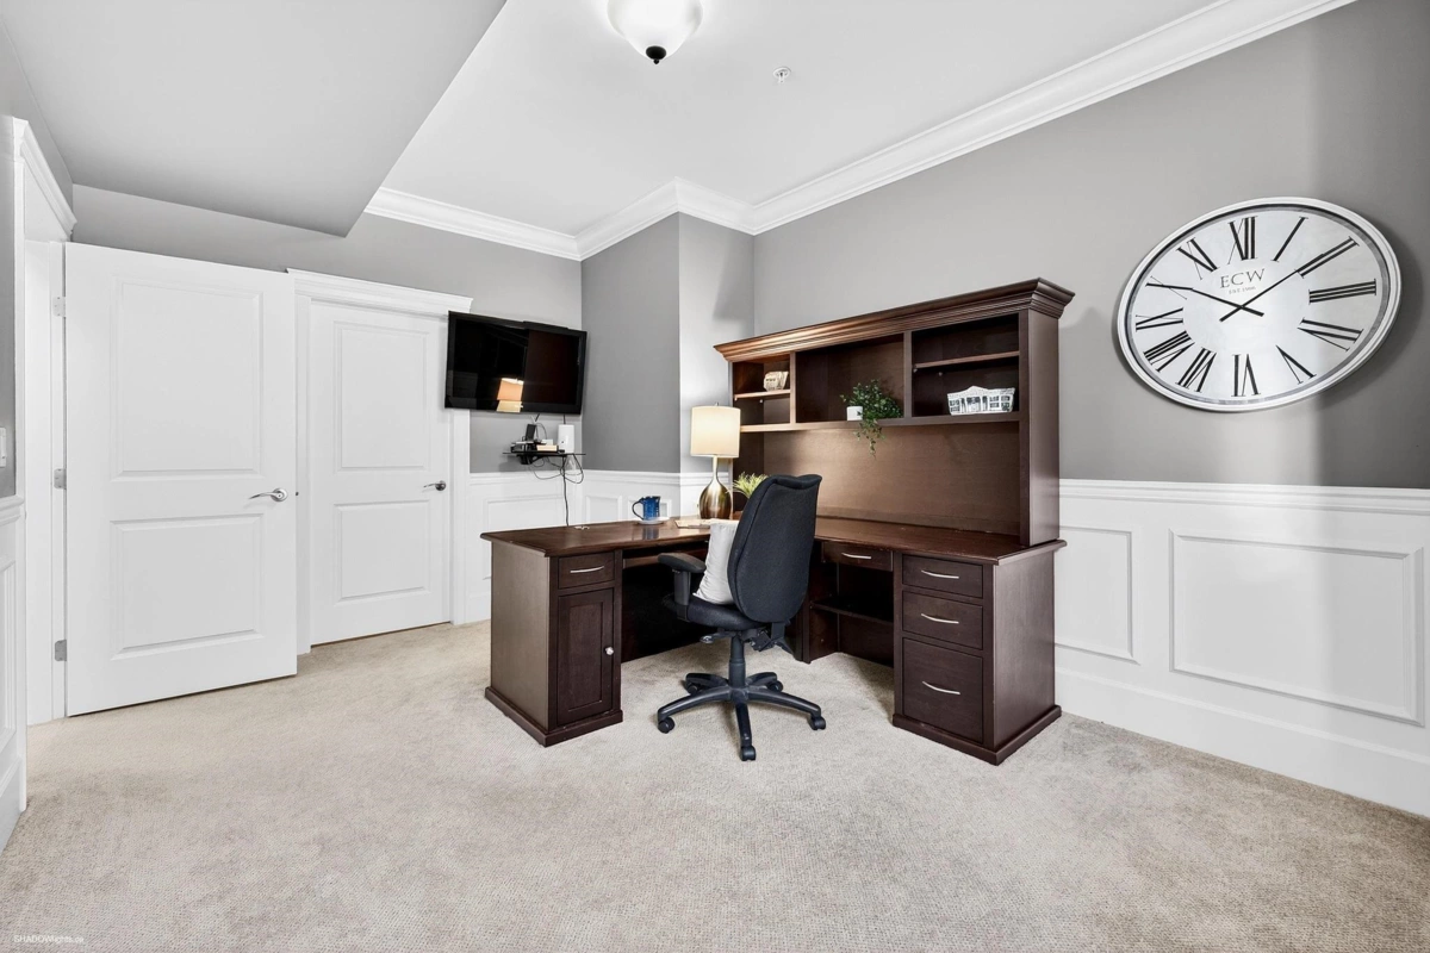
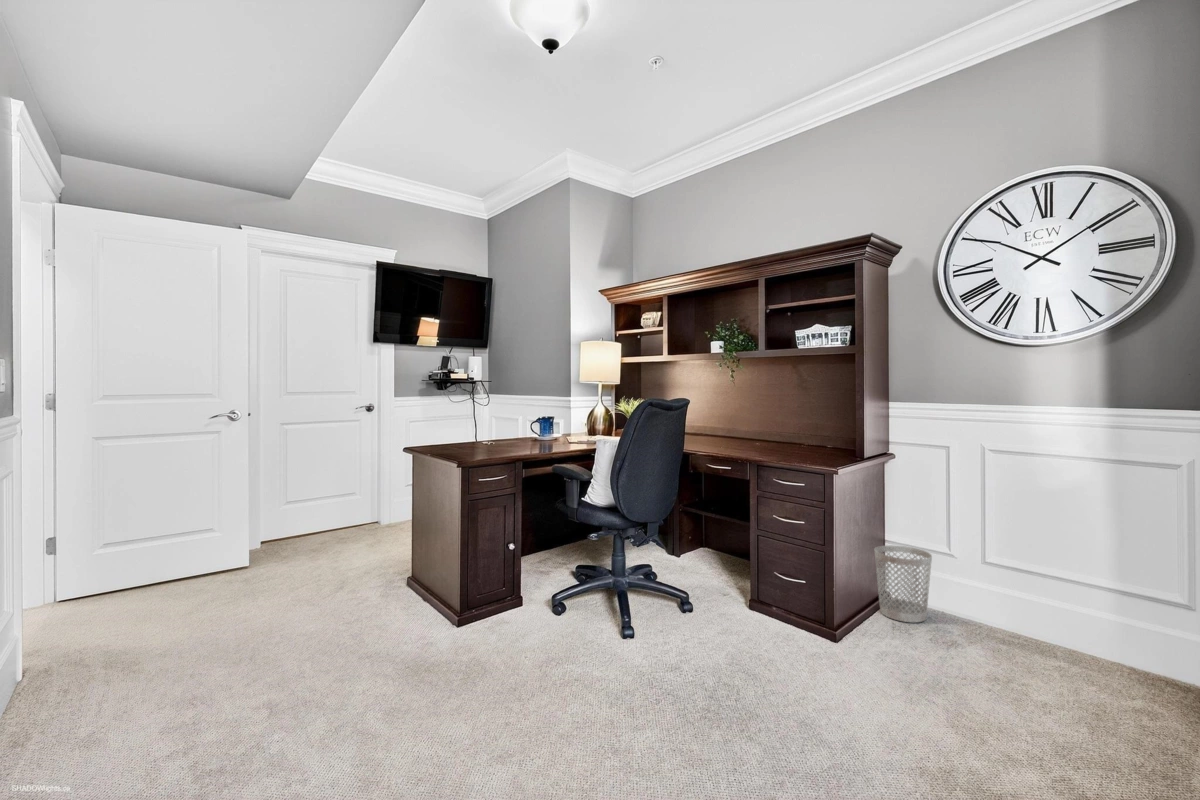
+ wastebasket [874,545,933,623]
